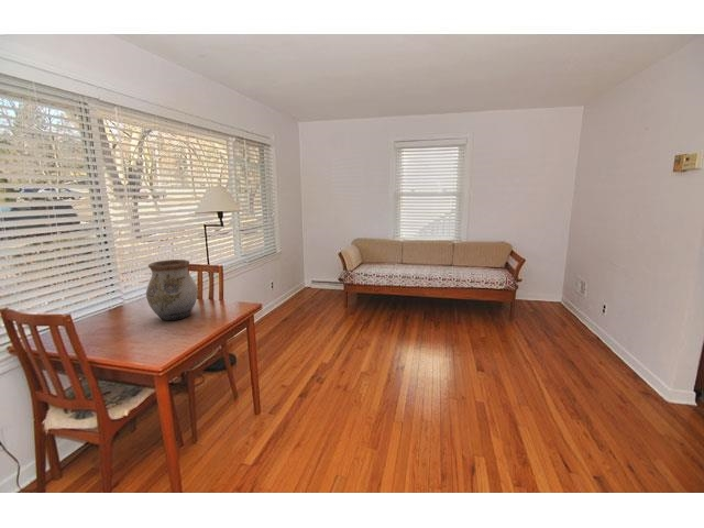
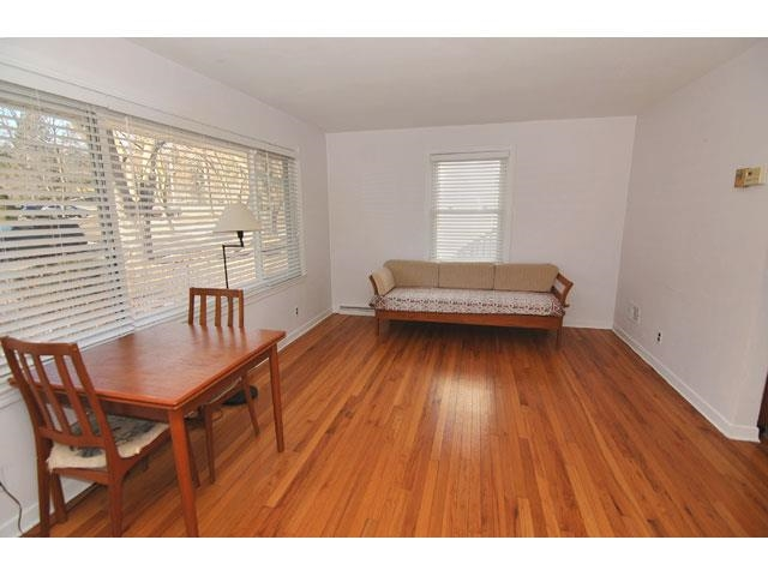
- vase [145,258,199,321]
